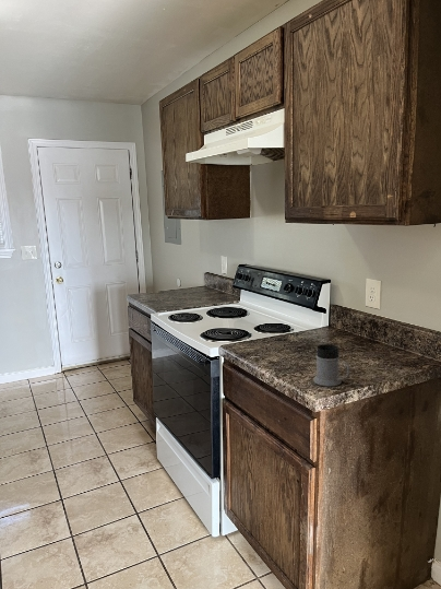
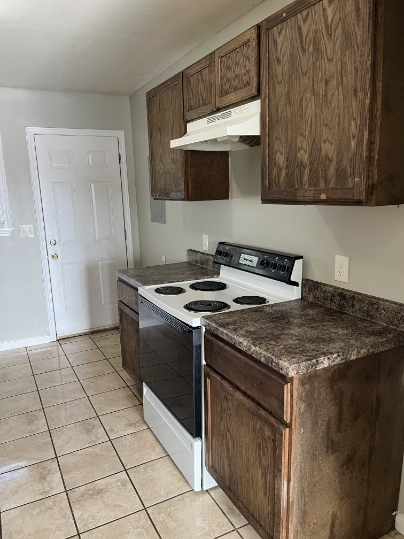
- mug [312,343,351,388]
